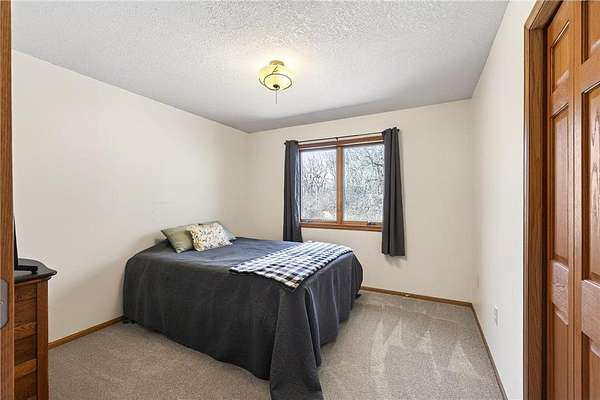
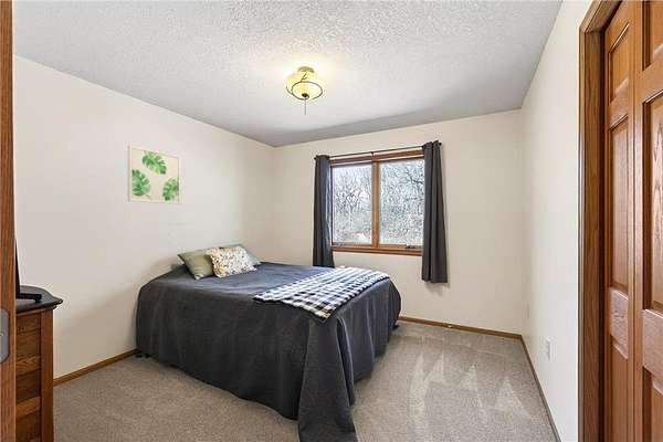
+ wall art [127,144,182,206]
